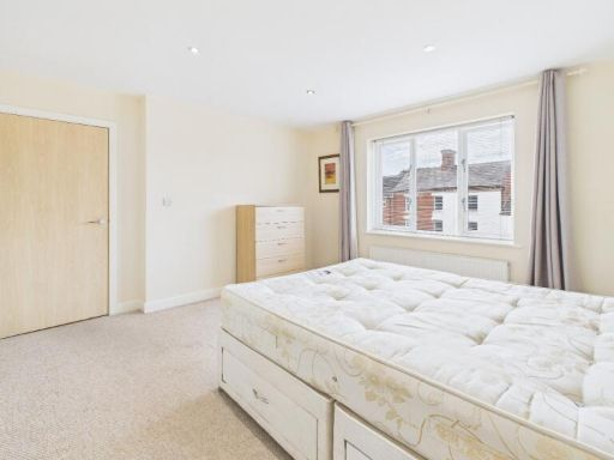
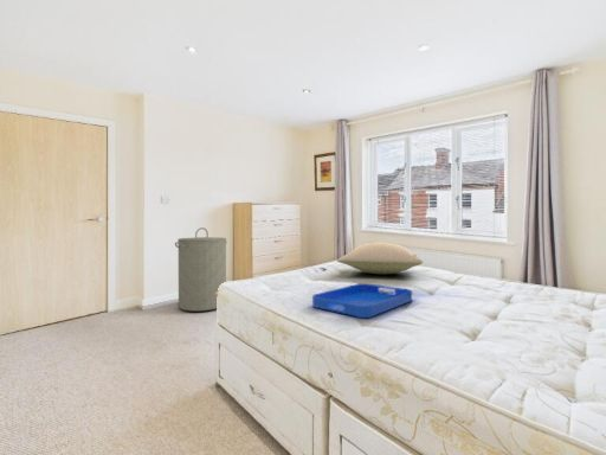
+ serving tray [311,282,413,319]
+ pillow [336,241,424,275]
+ laundry hamper [174,226,228,313]
